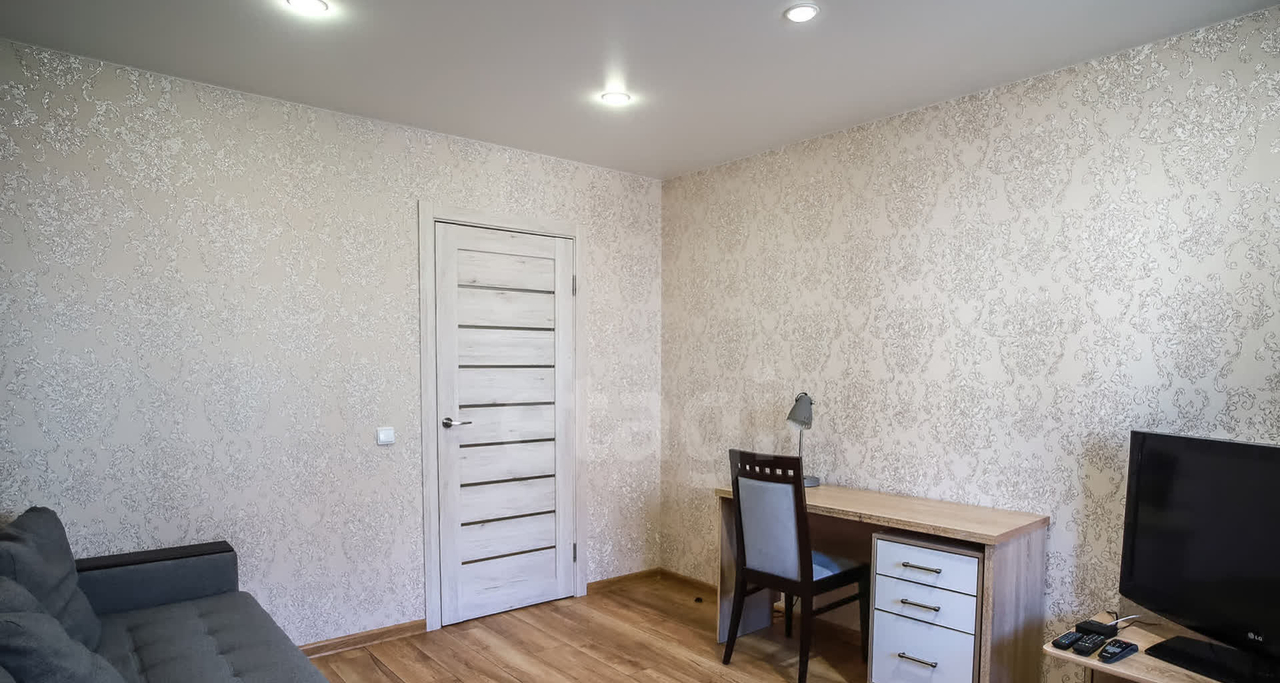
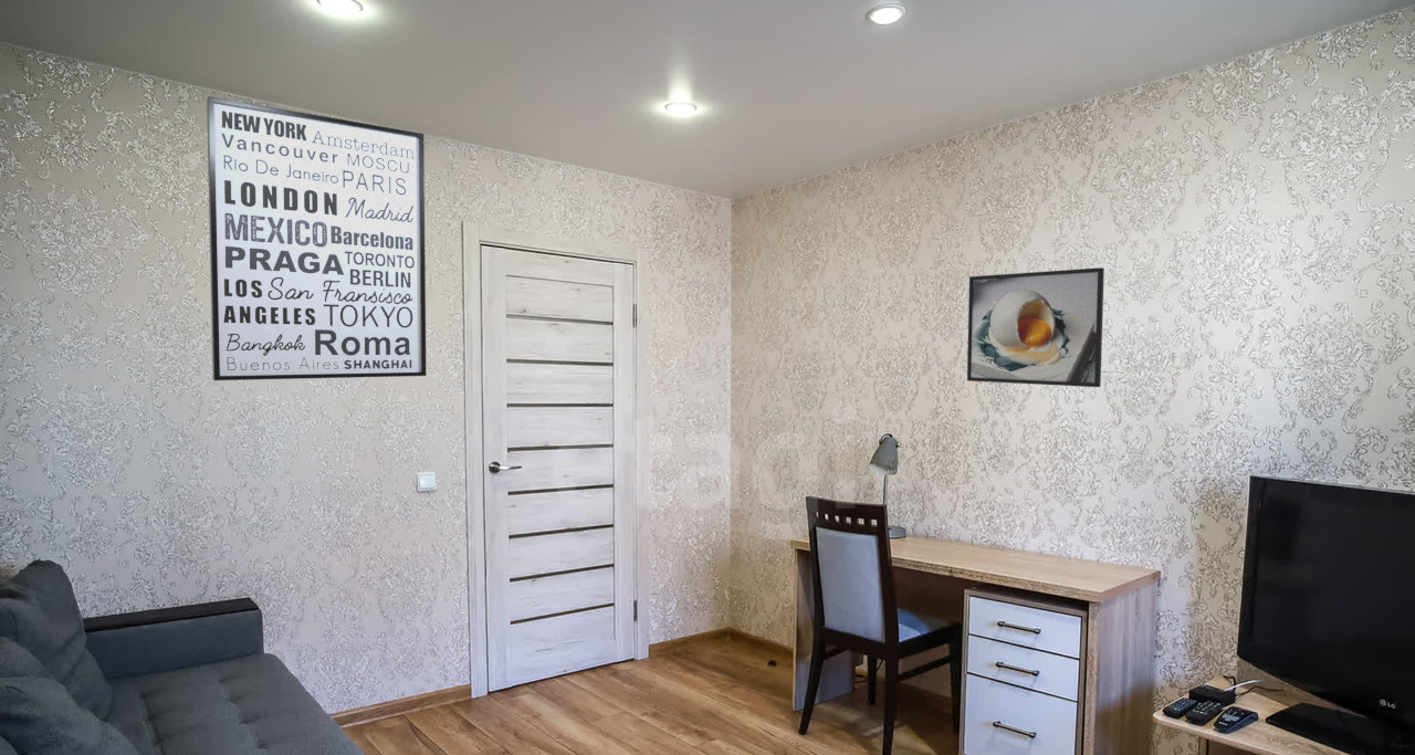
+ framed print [966,266,1105,388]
+ wall art [206,95,427,381]
